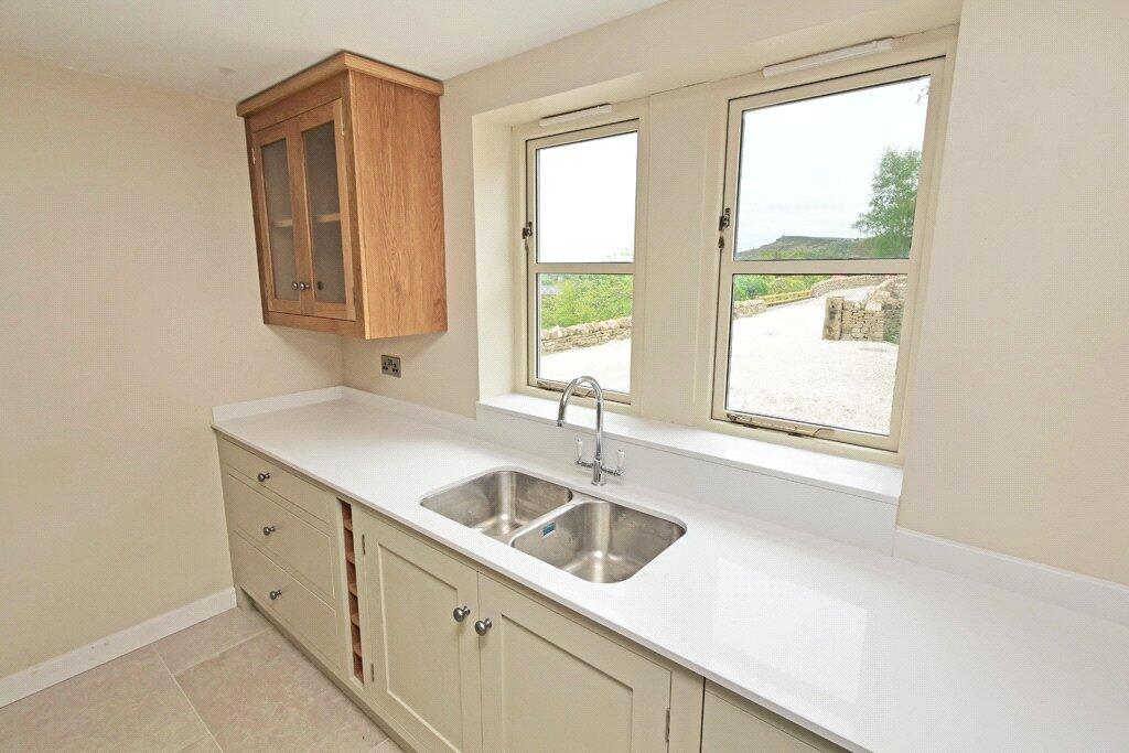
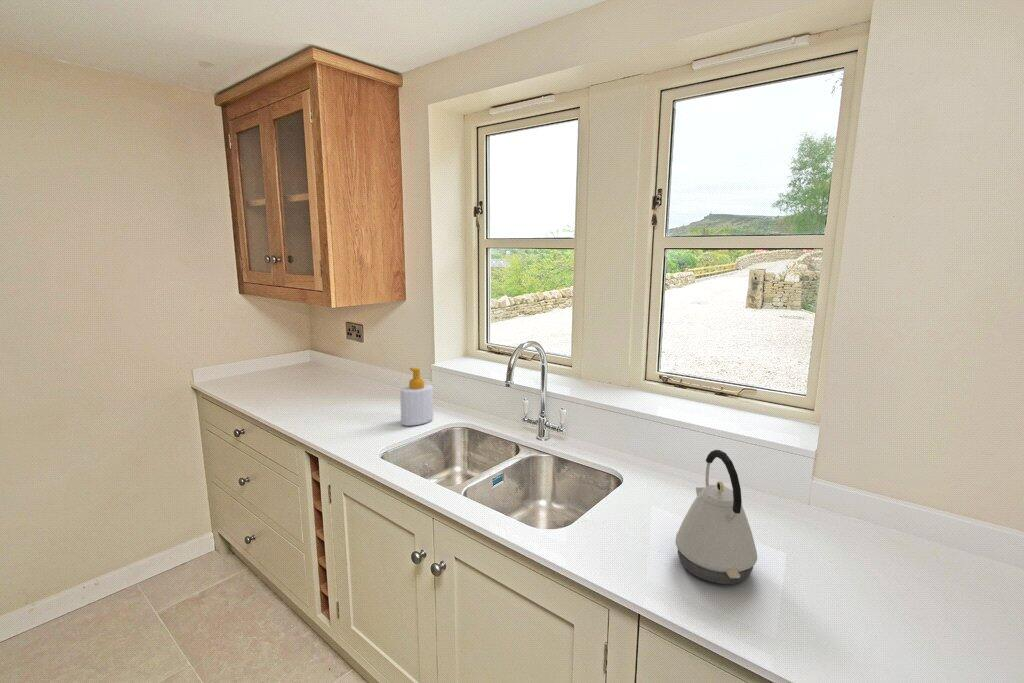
+ soap bottle [399,366,434,427]
+ kettle [675,449,758,585]
